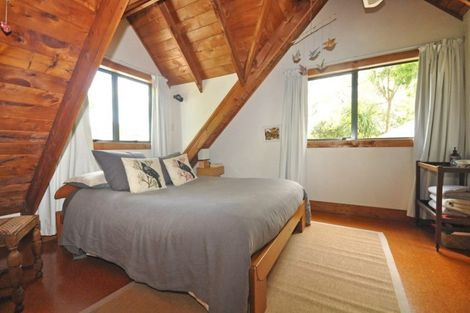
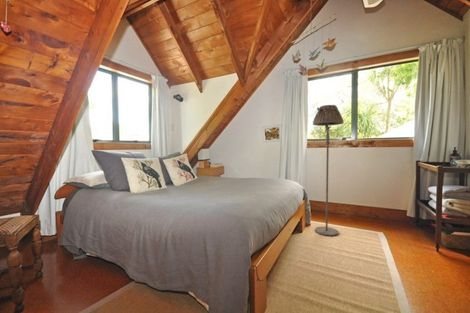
+ floor lamp [312,104,345,237]
